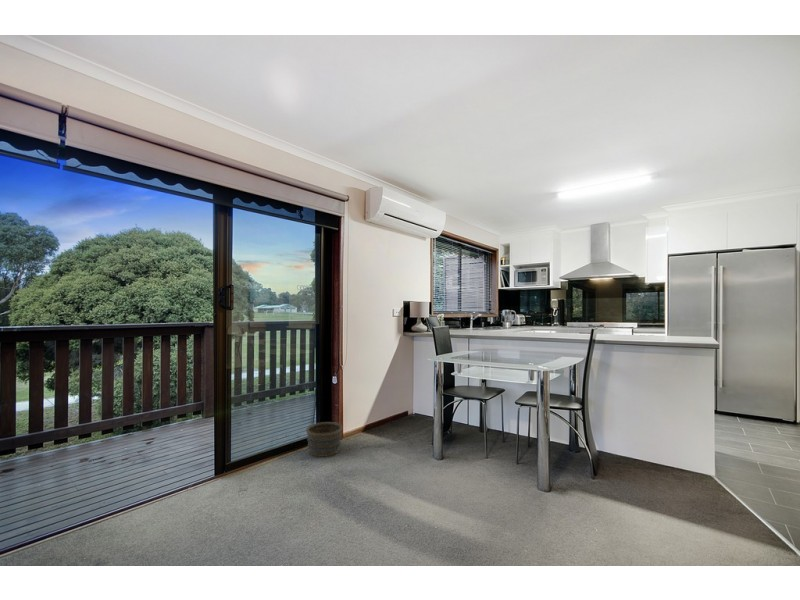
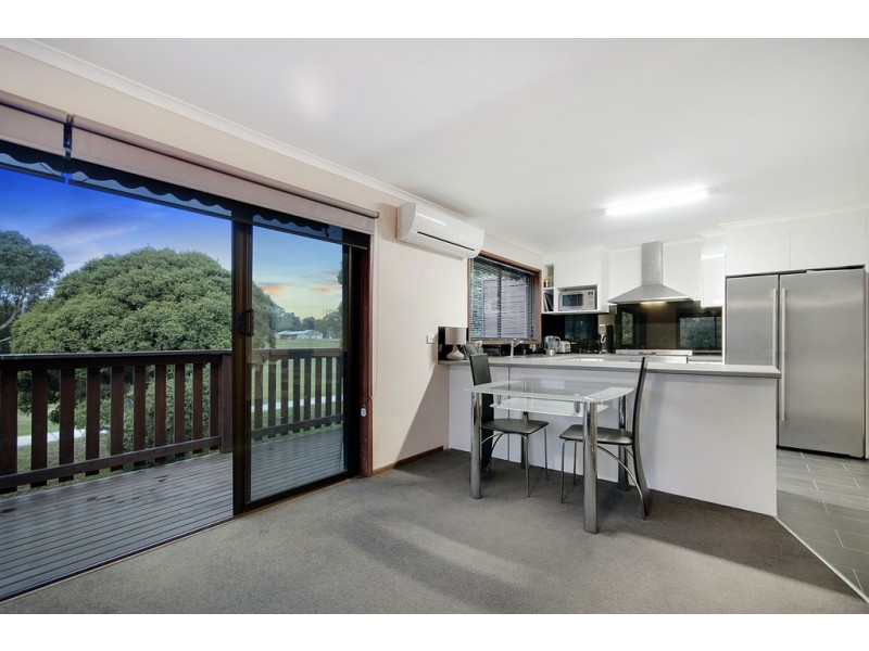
- planter pot [305,421,344,458]
